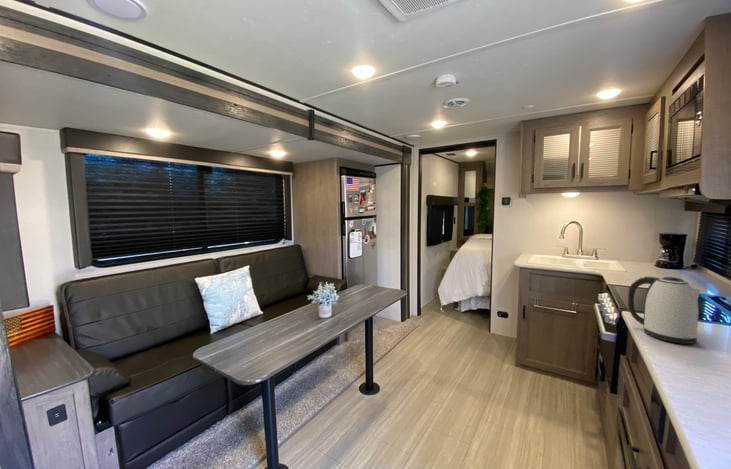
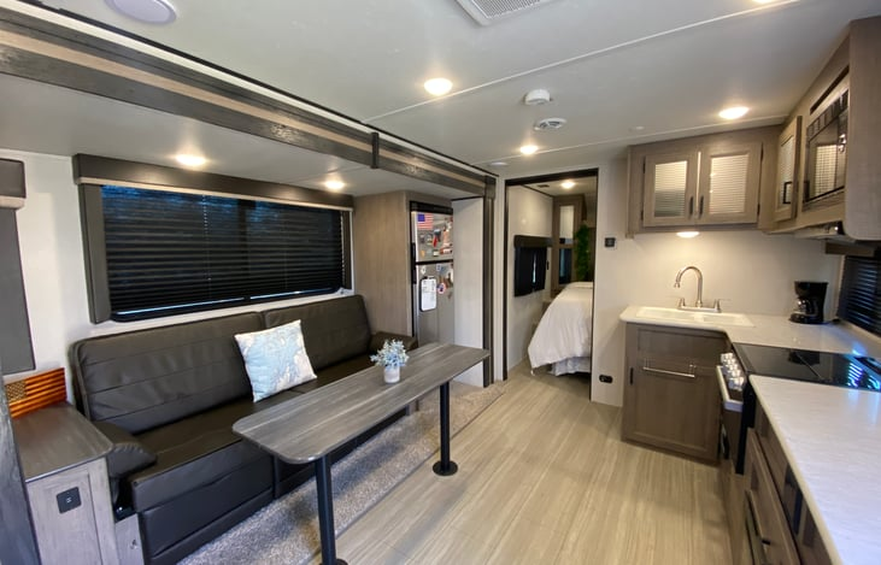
- kettle [627,275,701,345]
